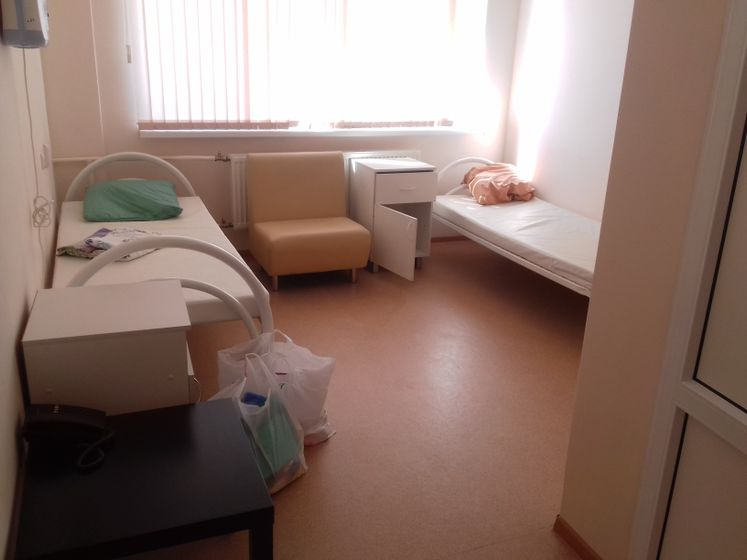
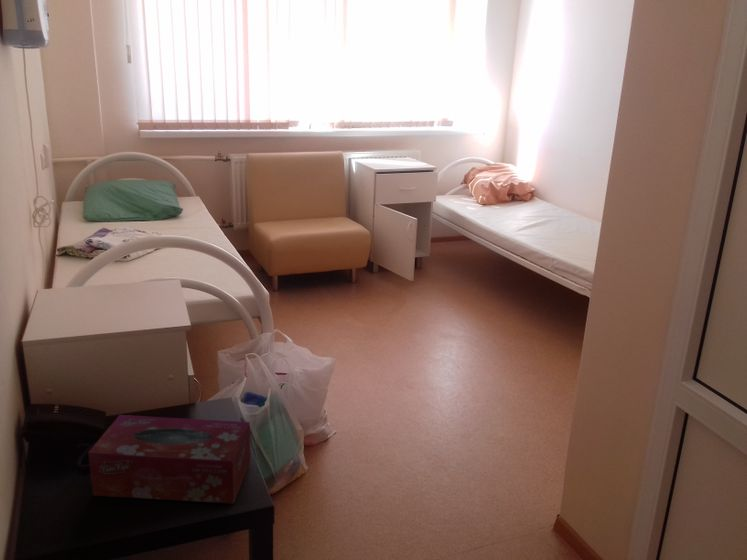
+ tissue box [87,414,252,505]
